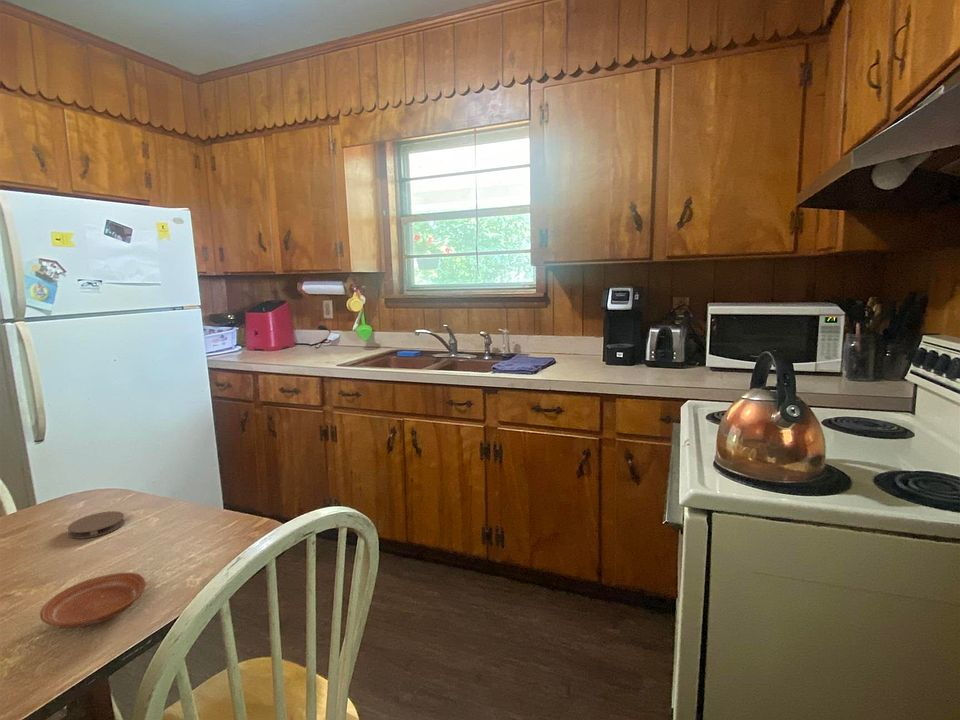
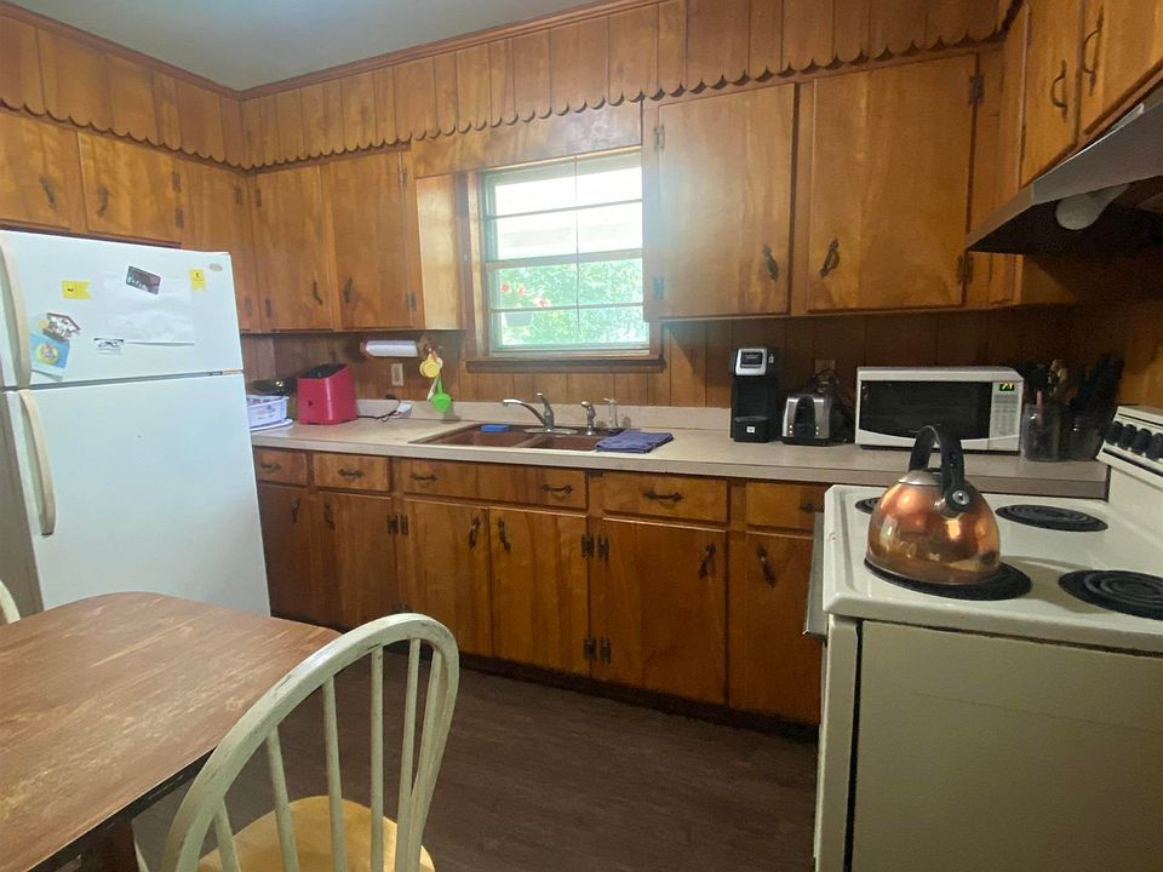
- plate [39,572,147,629]
- coaster [67,510,126,540]
